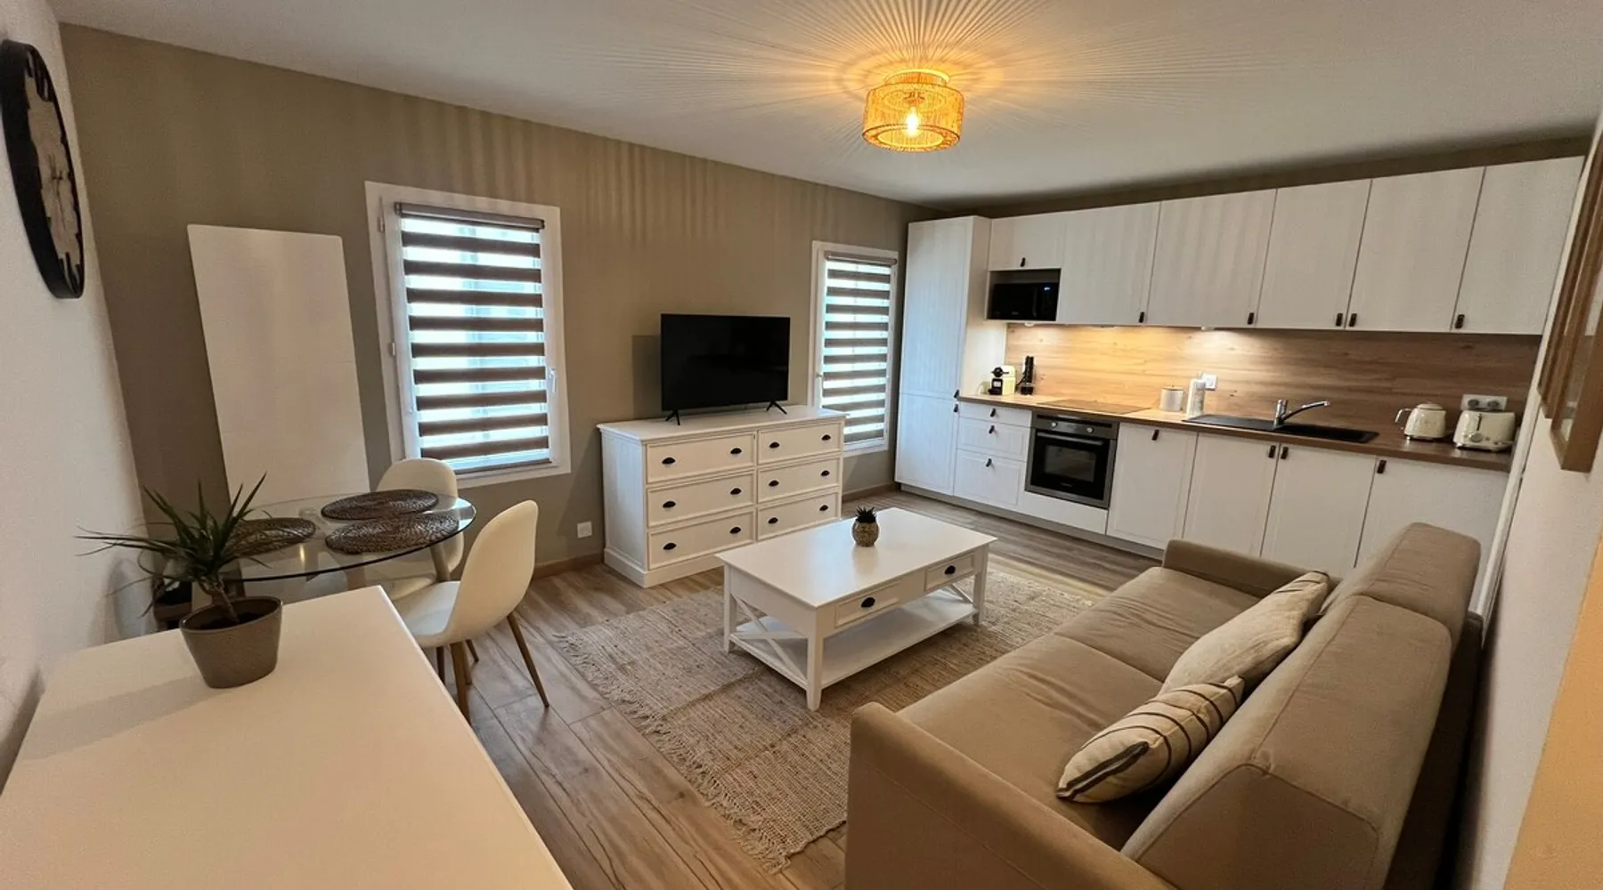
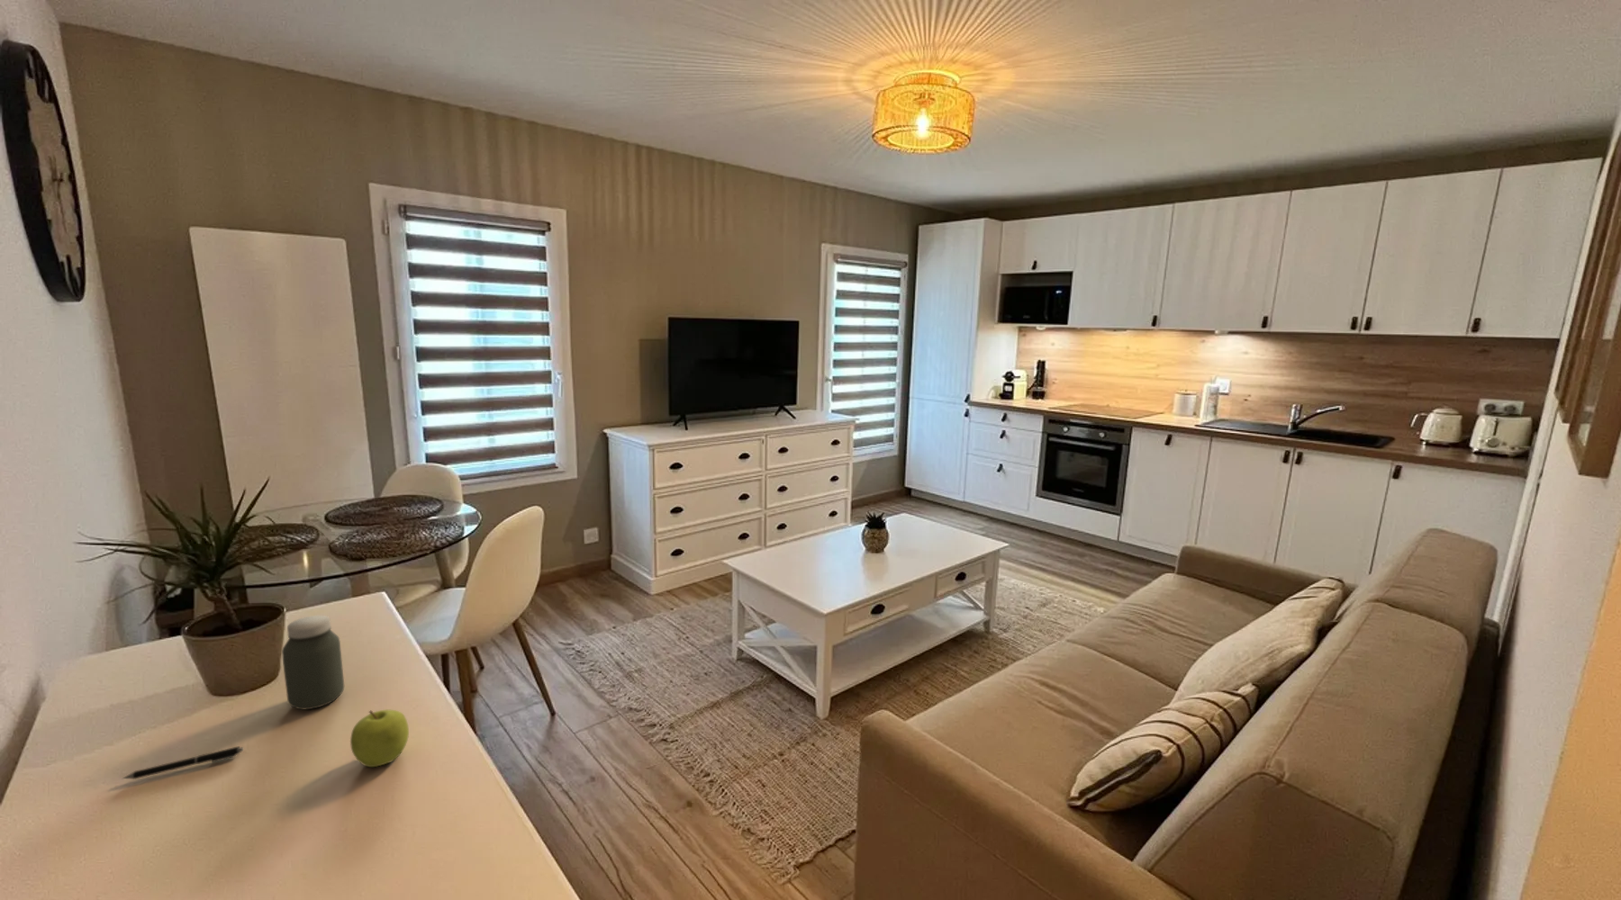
+ pen [121,745,244,780]
+ jar [281,615,345,710]
+ fruit [349,709,410,768]
